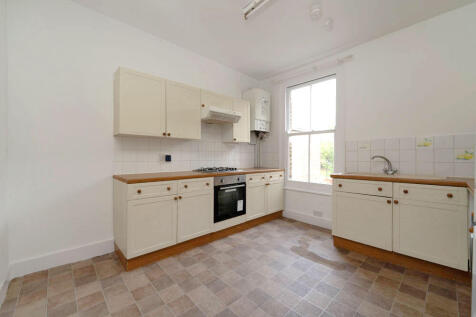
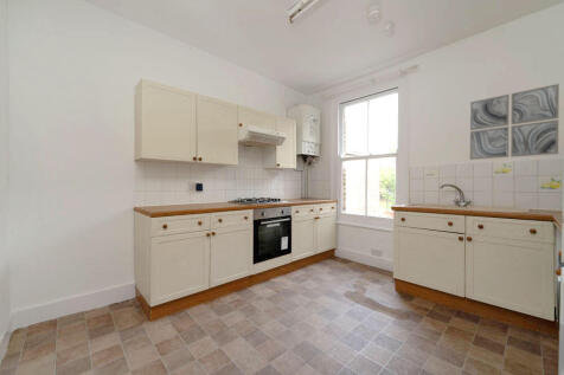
+ wall art [469,83,560,161]
